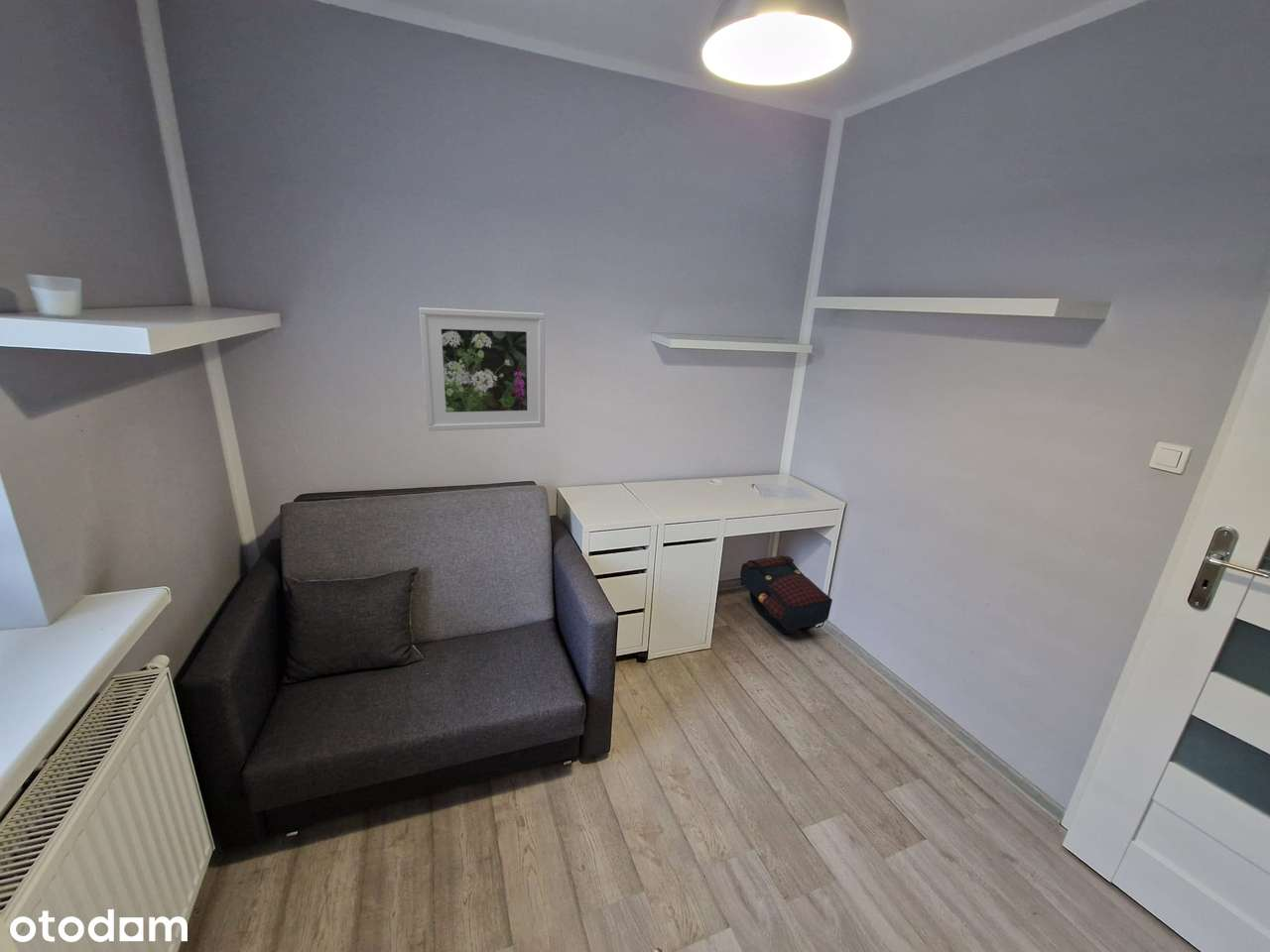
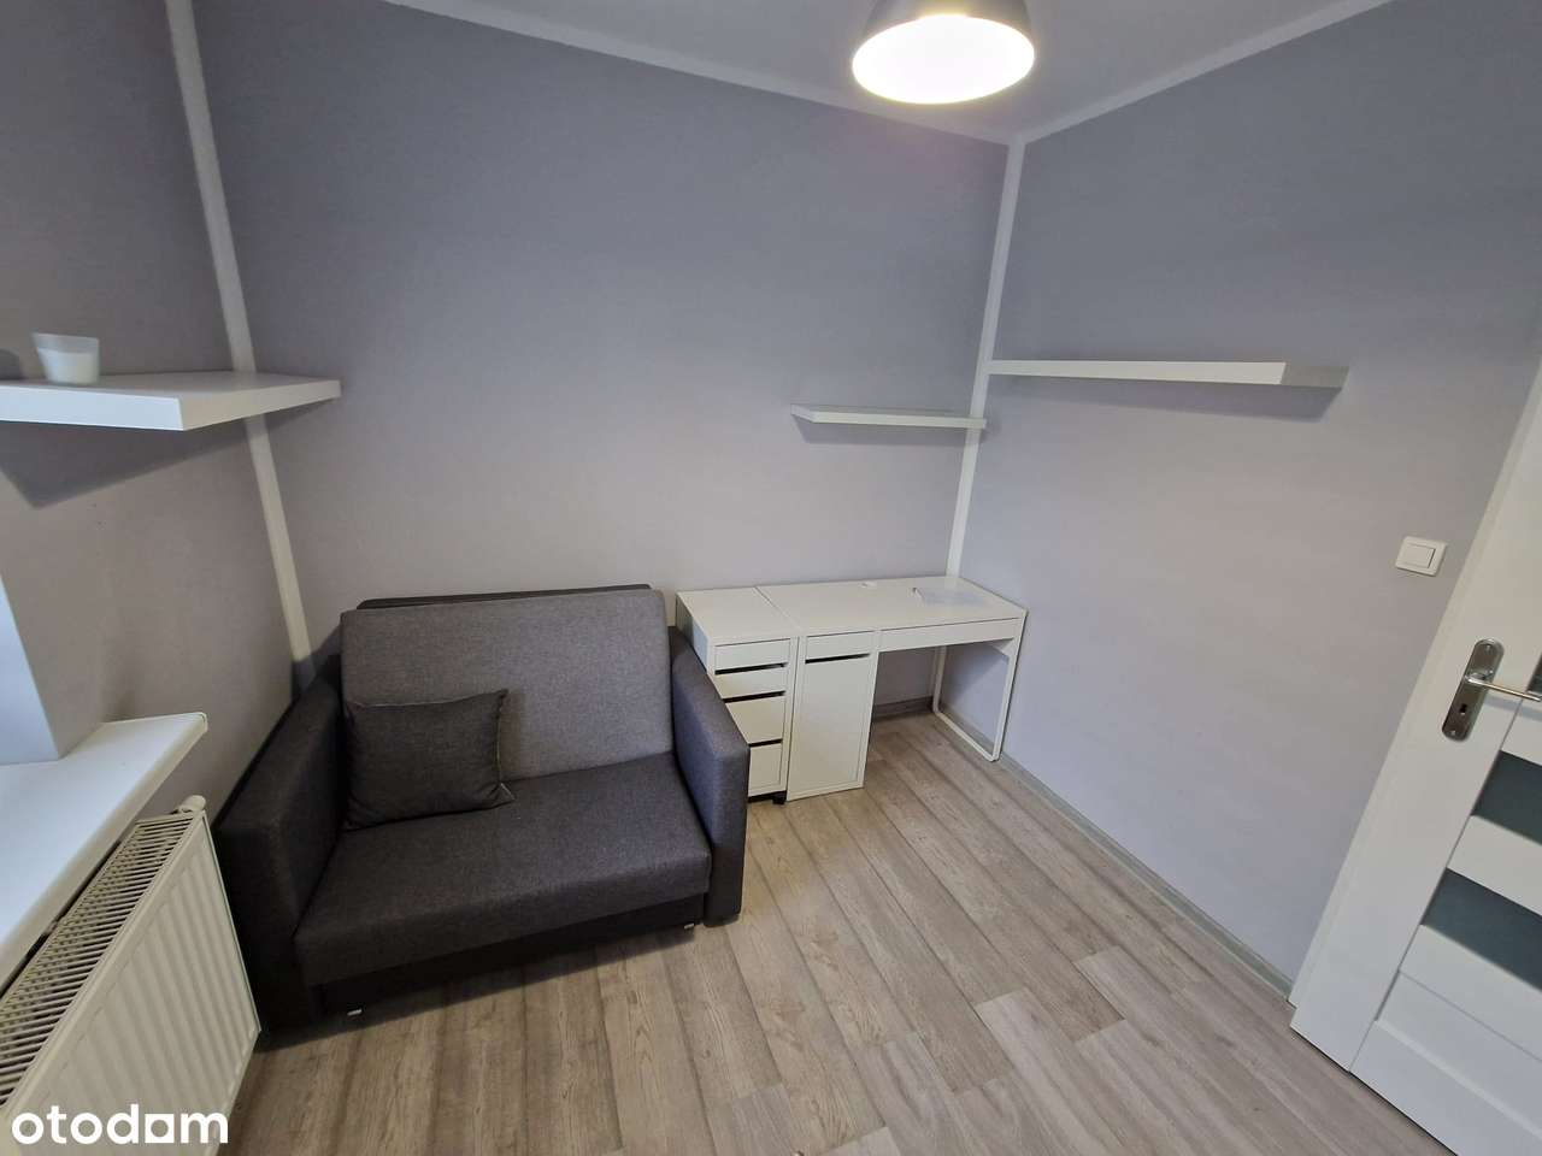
- satchel [739,554,833,635]
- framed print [418,306,546,431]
